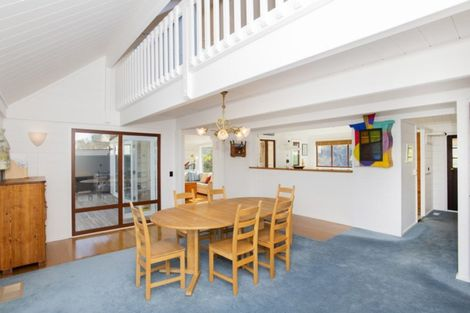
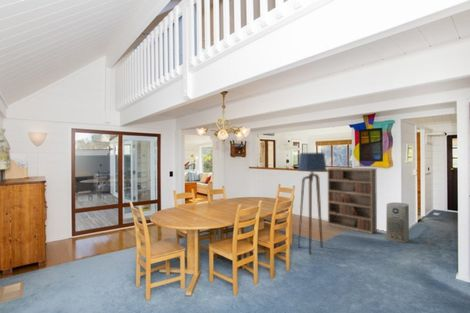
+ bookshelf [326,166,378,235]
+ air purifier [385,201,410,244]
+ floor lamp [297,152,328,255]
